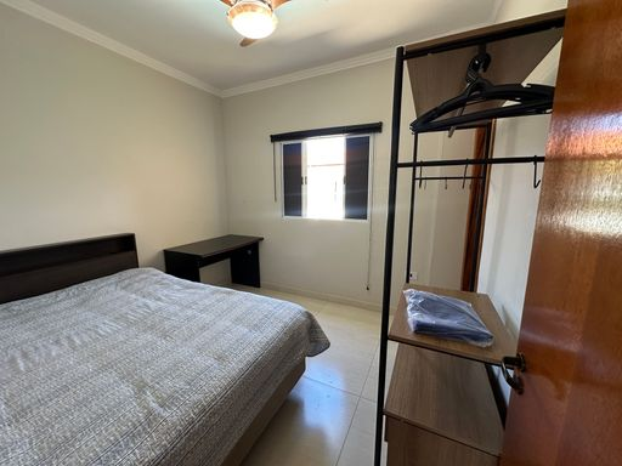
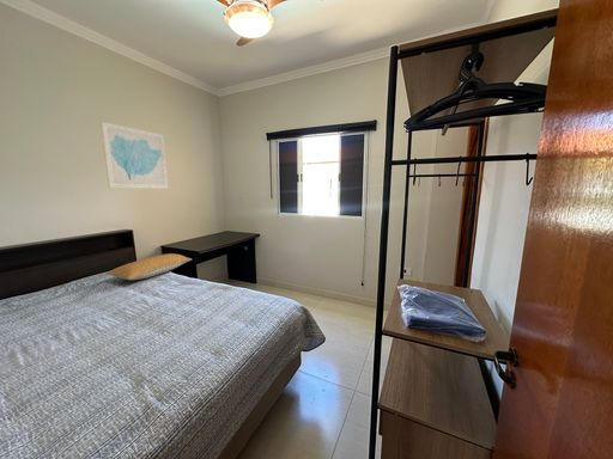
+ wall art [99,121,170,190]
+ pillow [105,252,193,281]
